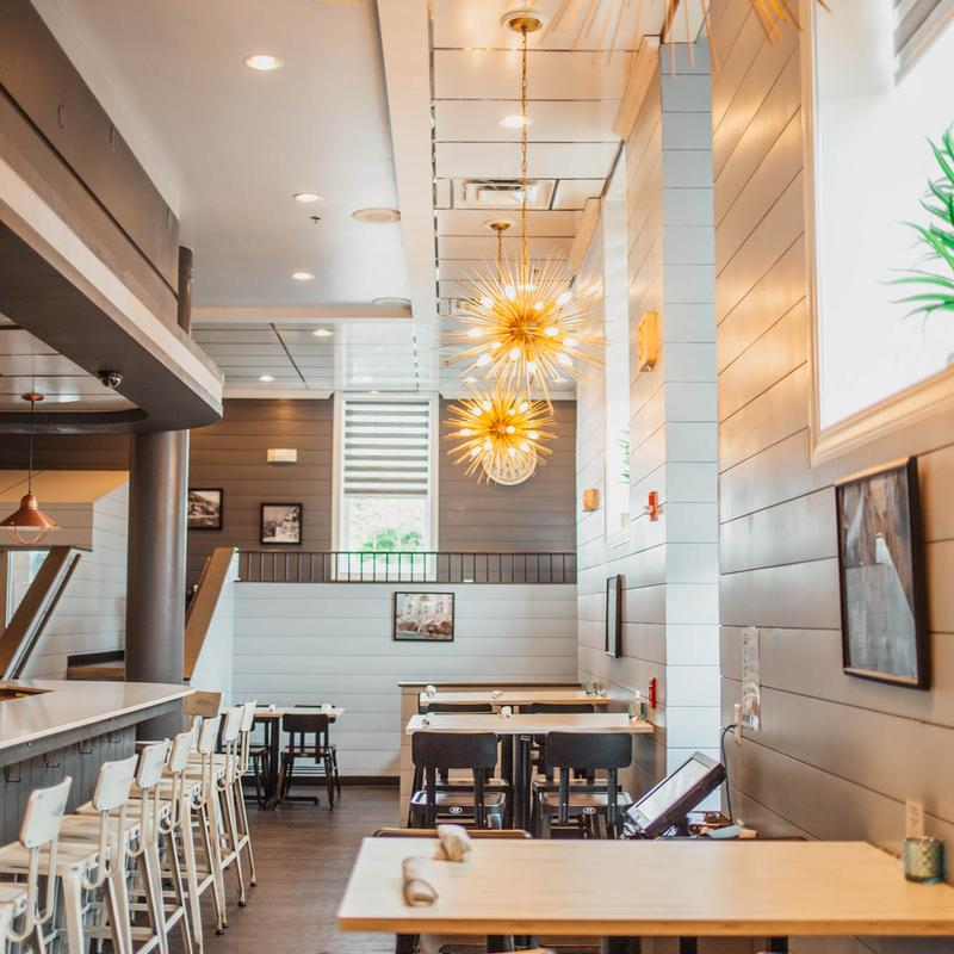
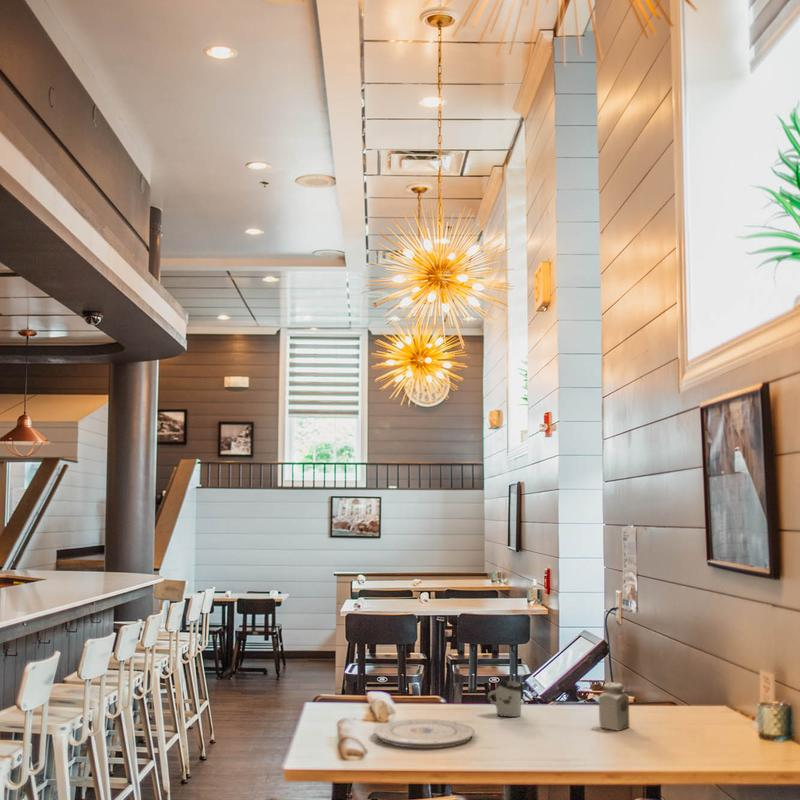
+ cup [487,680,522,718]
+ salt shaker [598,681,630,732]
+ plate [373,718,476,749]
